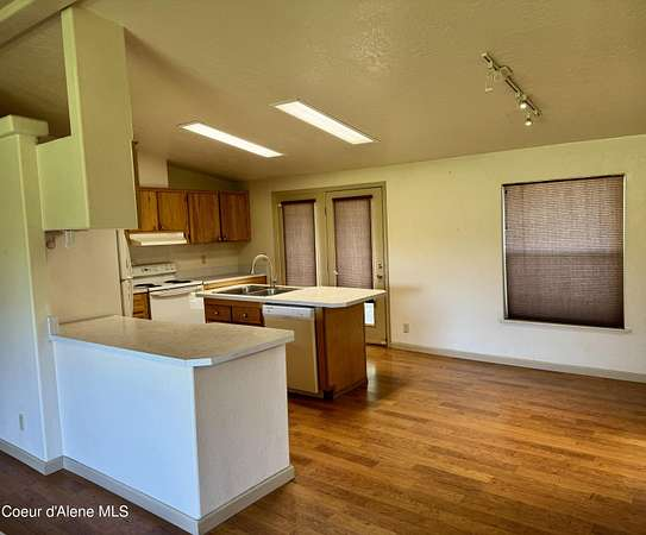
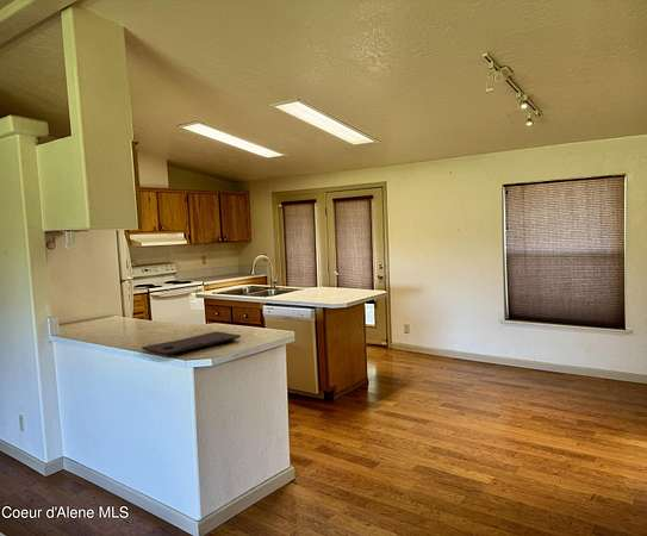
+ cutting board [141,330,242,357]
